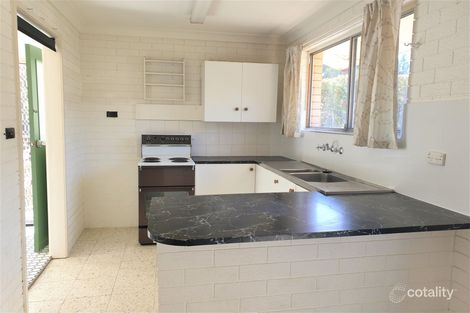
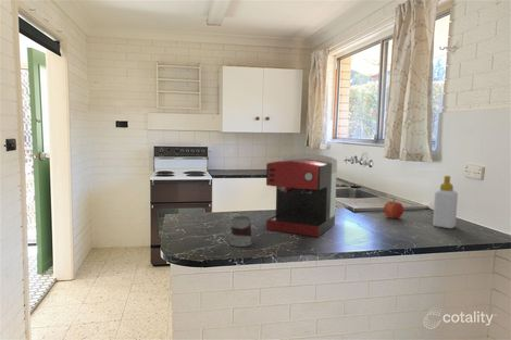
+ coffee maker [265,152,338,238]
+ mug [222,215,253,248]
+ fruit [383,199,404,219]
+ soap bottle [432,175,459,229]
